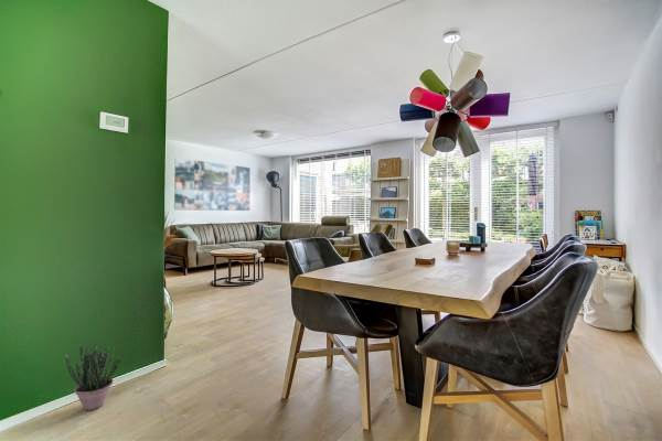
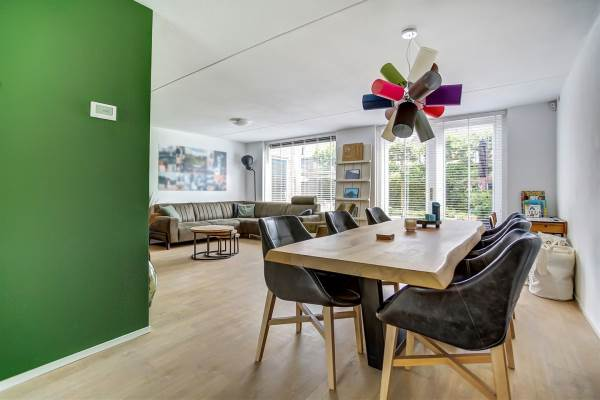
- potted plant [64,343,122,411]
